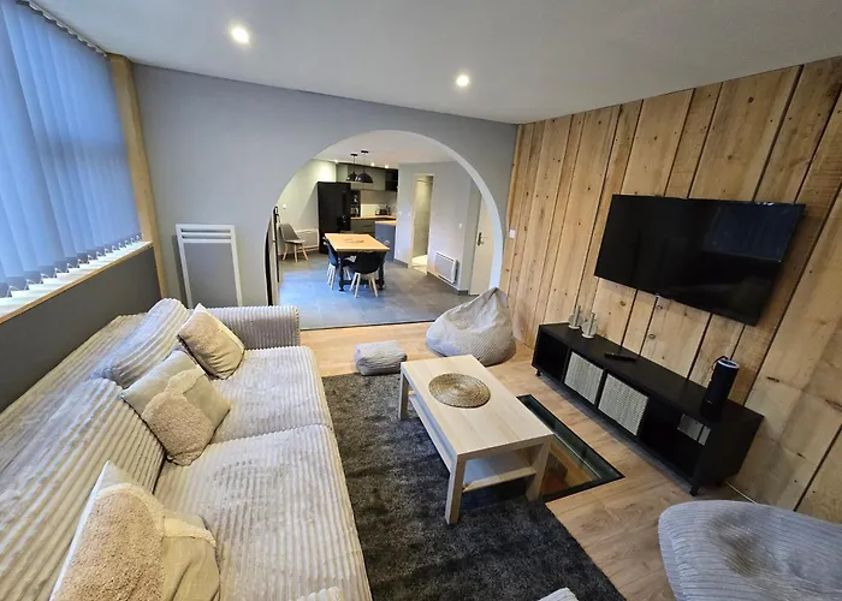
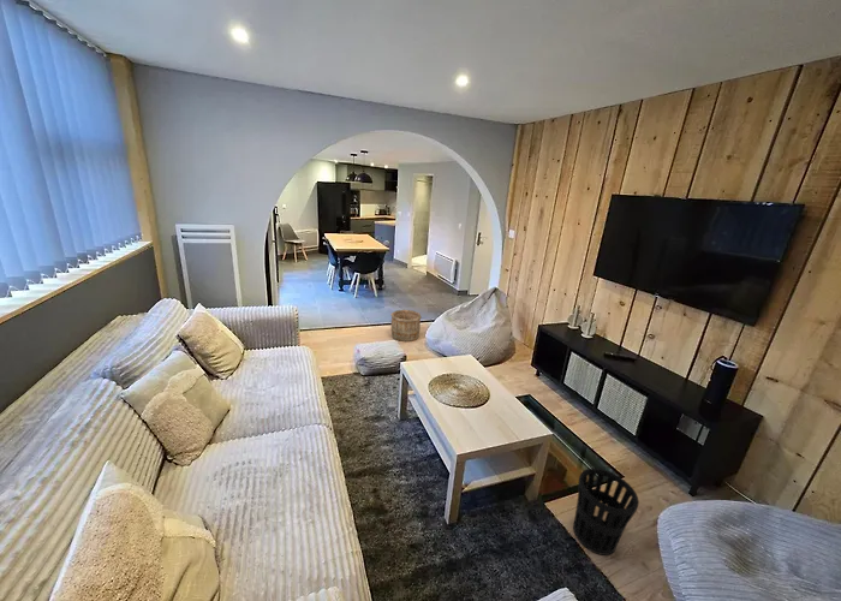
+ wastebasket [572,468,640,557]
+ wooden bucket [389,309,423,343]
